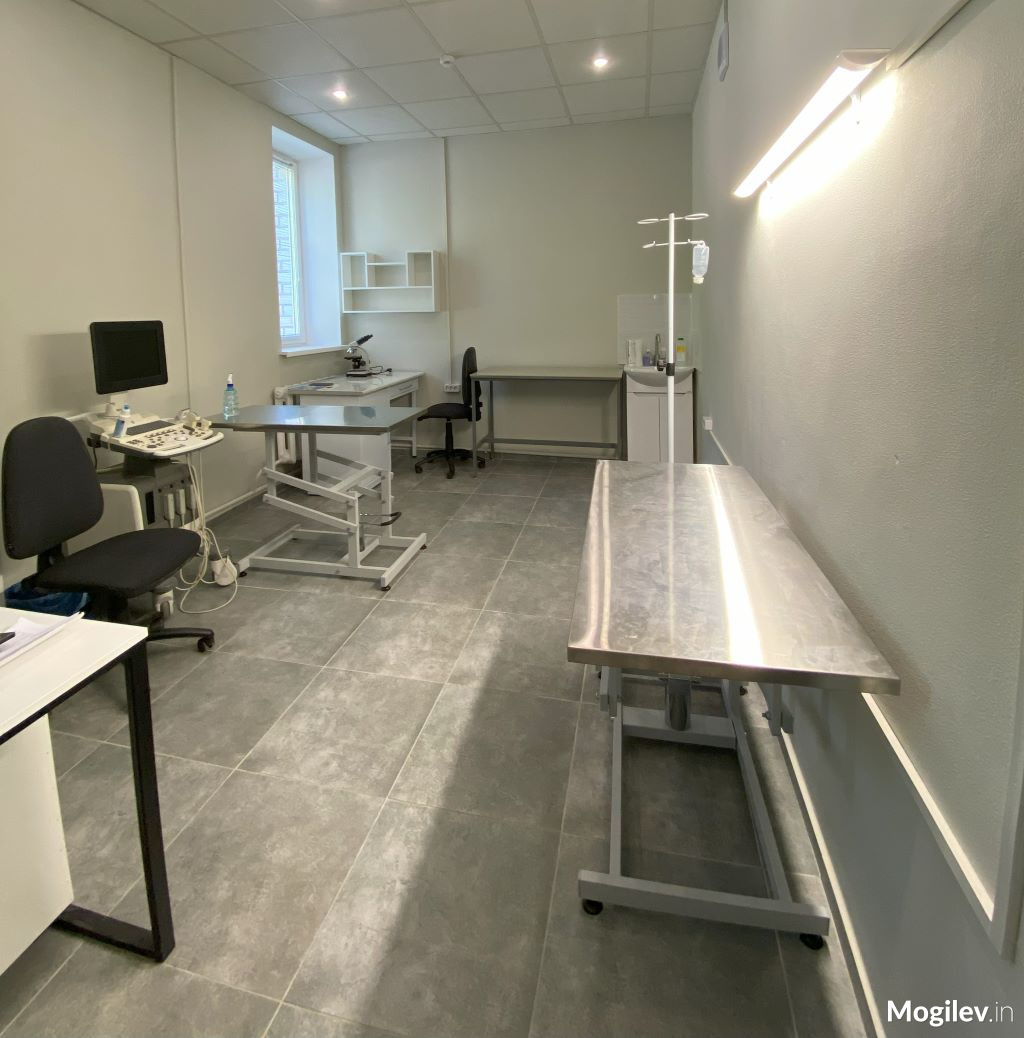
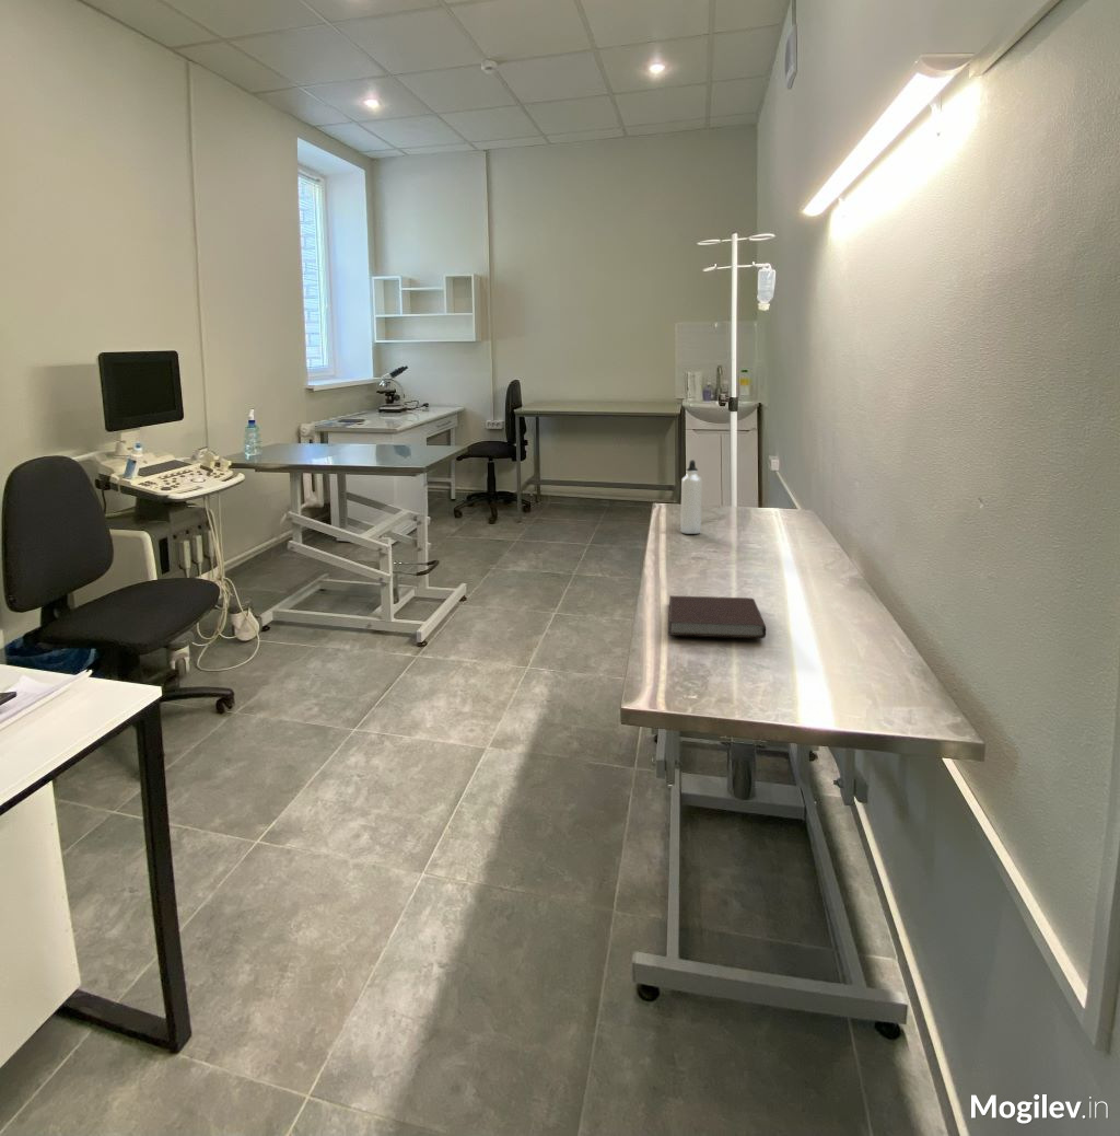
+ notebook [667,594,767,639]
+ water bottle [679,459,703,535]
